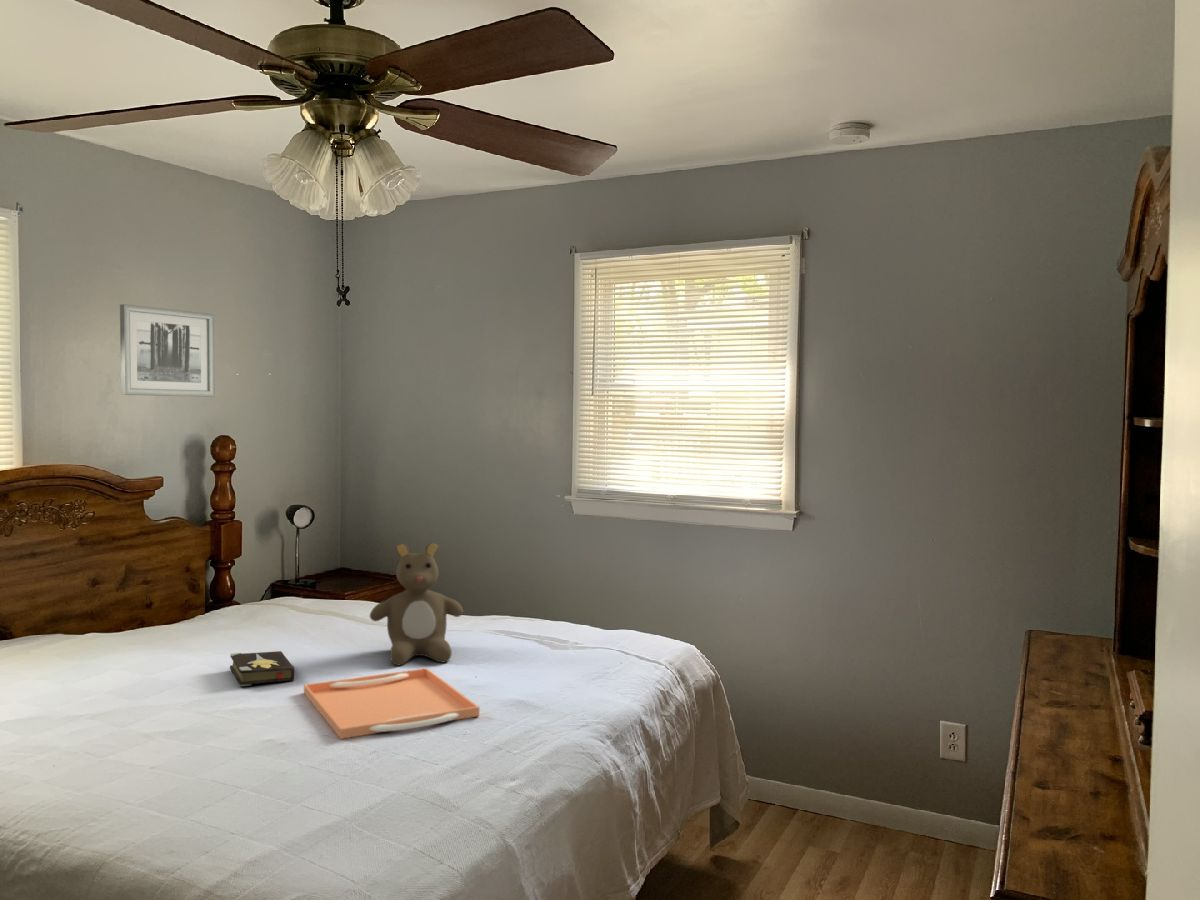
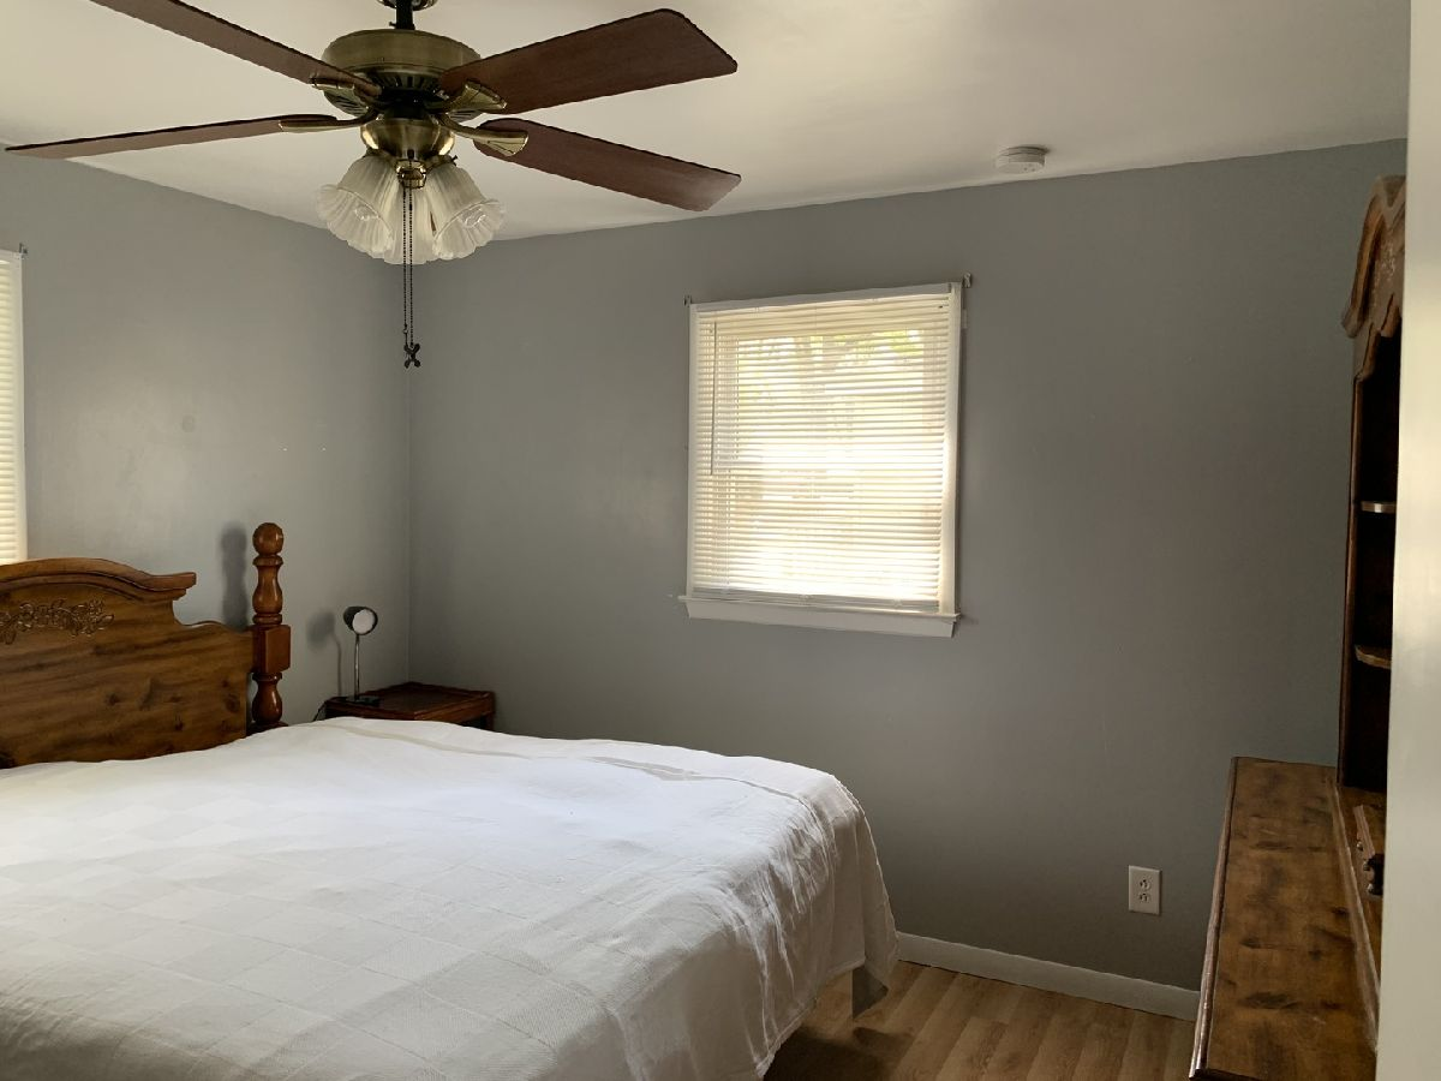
- hardback book [229,650,295,687]
- teddy bear [369,542,464,667]
- wall art [119,303,215,398]
- serving tray [303,667,480,740]
